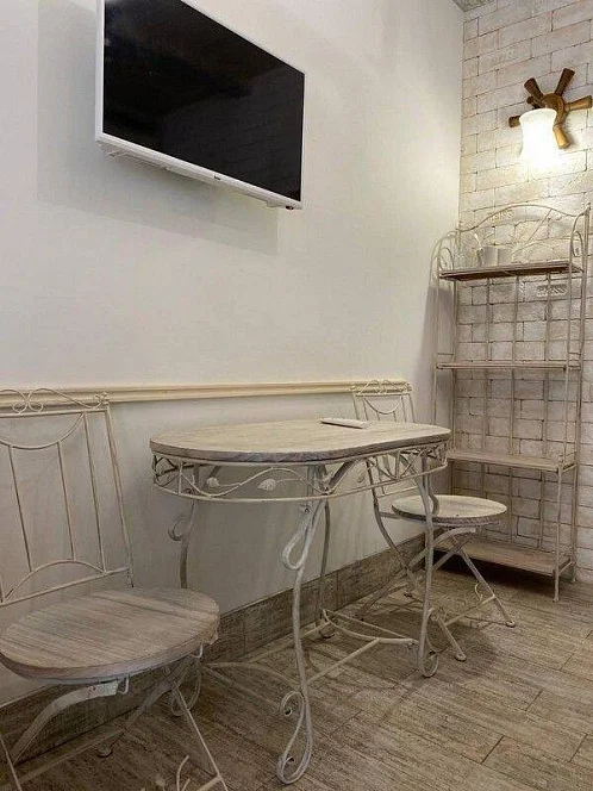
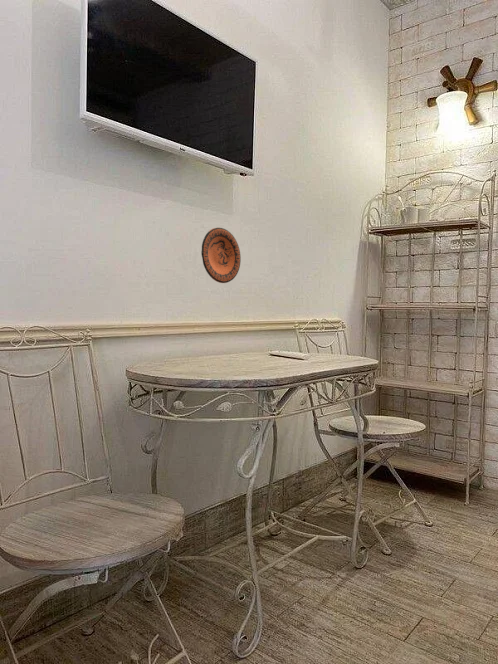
+ decorative plate [201,227,242,284]
